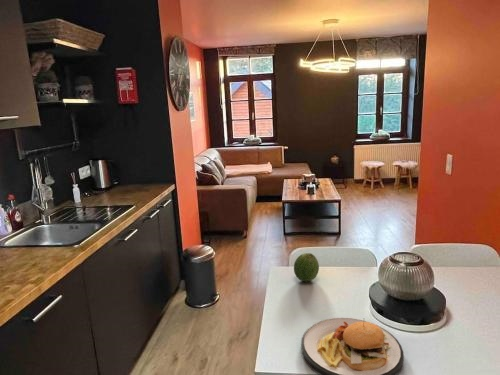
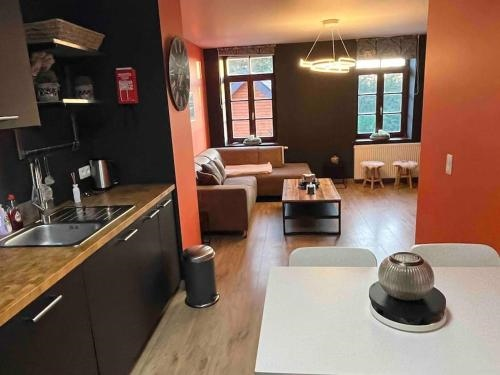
- fruit [293,252,320,283]
- plate [300,317,404,375]
